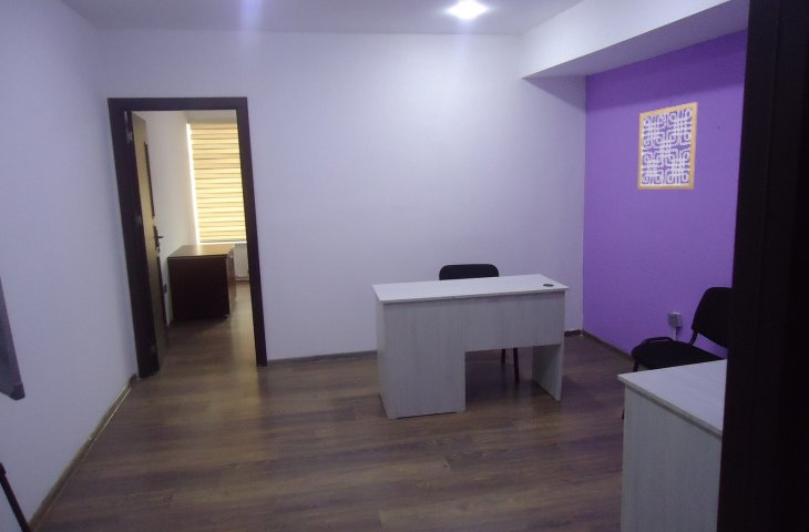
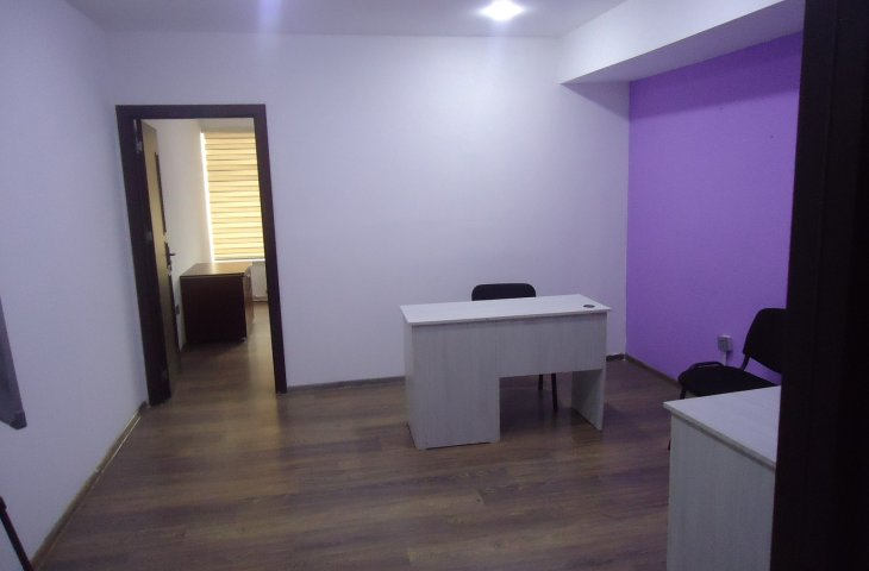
- wall art [636,101,699,191]
